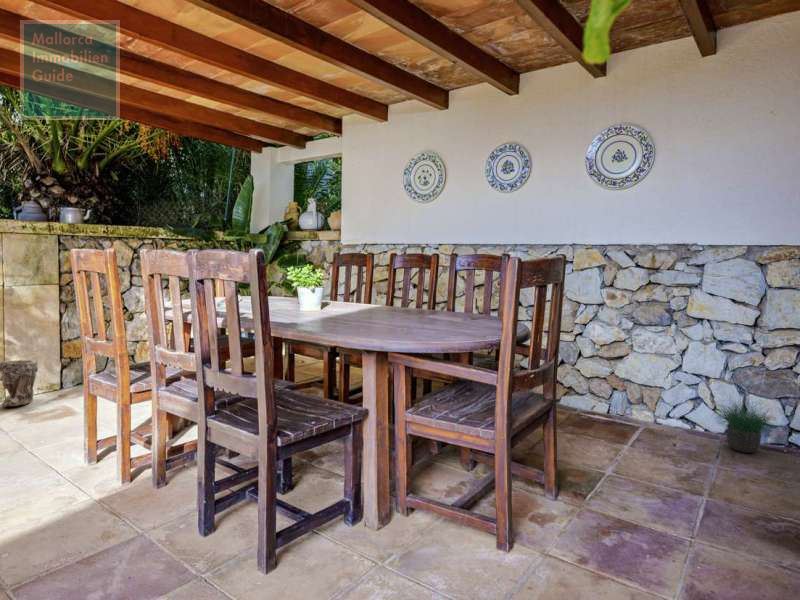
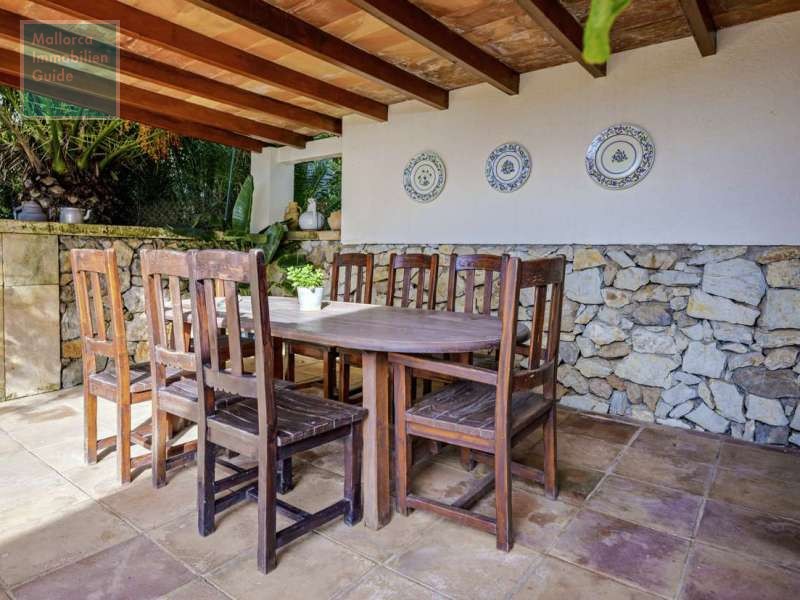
- decorative planter [0,358,39,407]
- potted plant [711,387,779,454]
